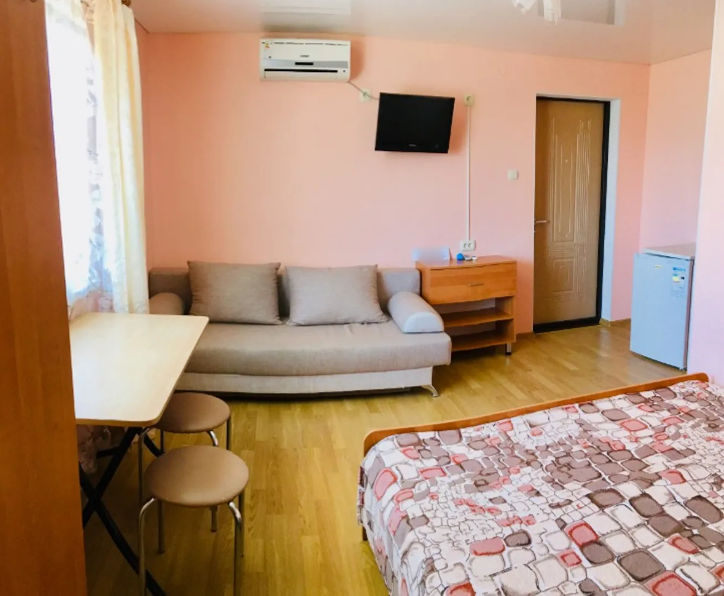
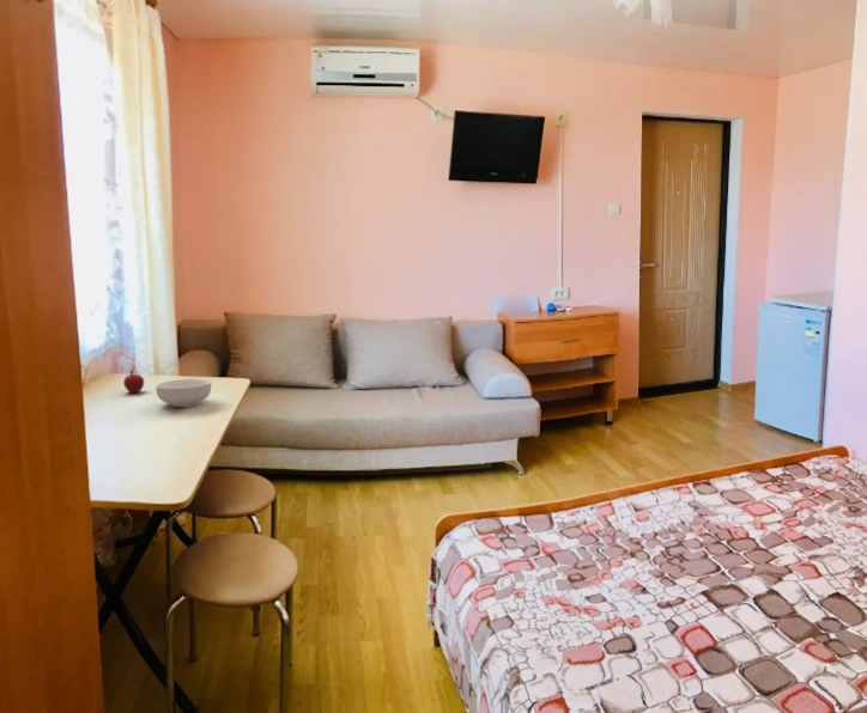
+ cereal bowl [154,378,212,408]
+ apple [122,370,145,394]
